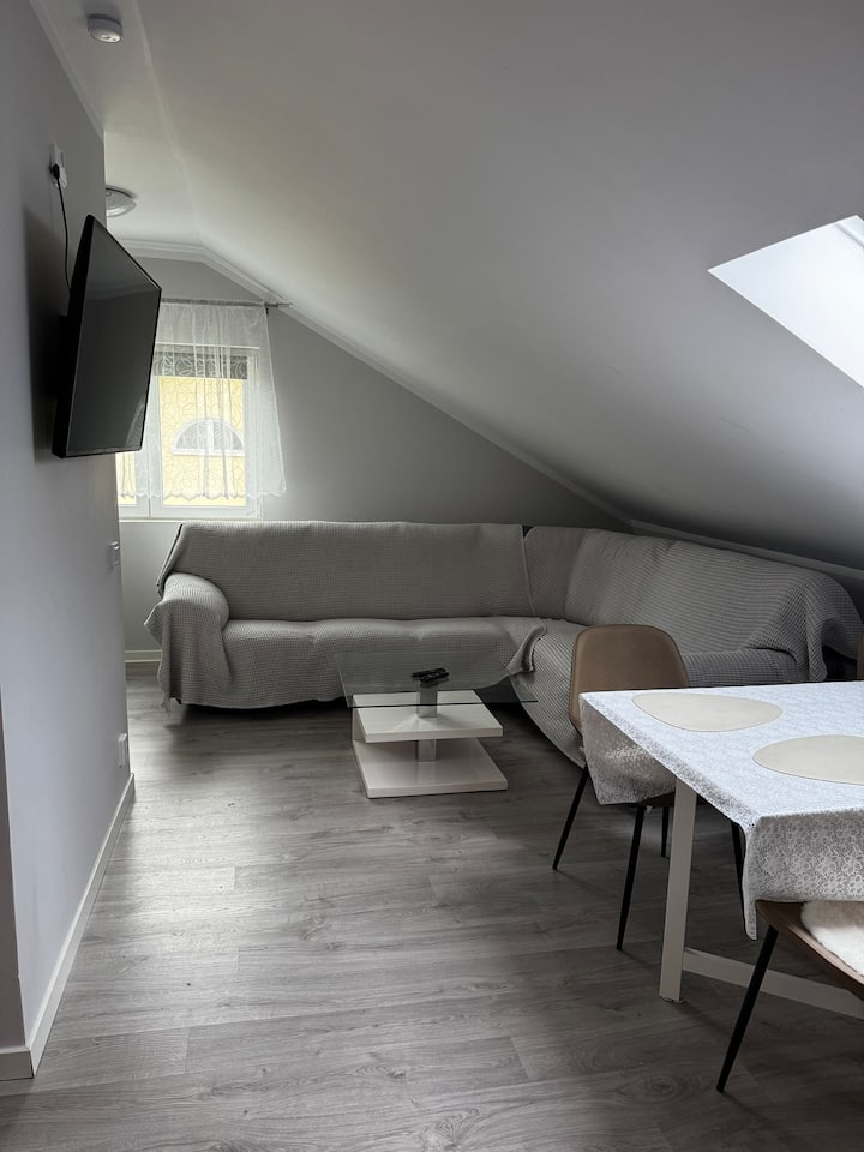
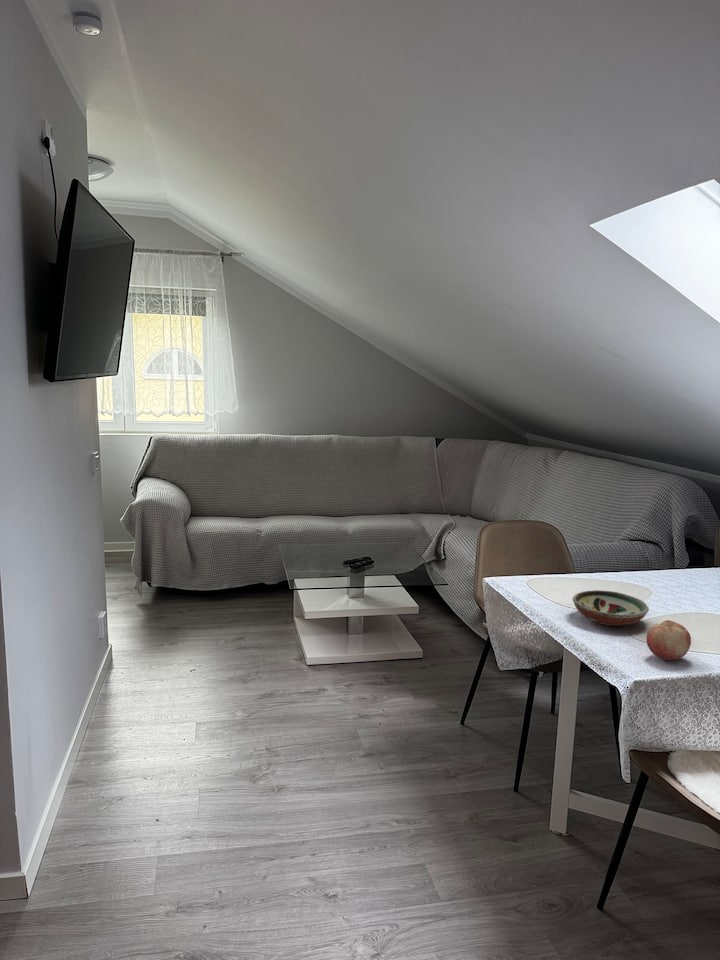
+ fruit [646,619,692,661]
+ decorative bowl [571,589,650,627]
